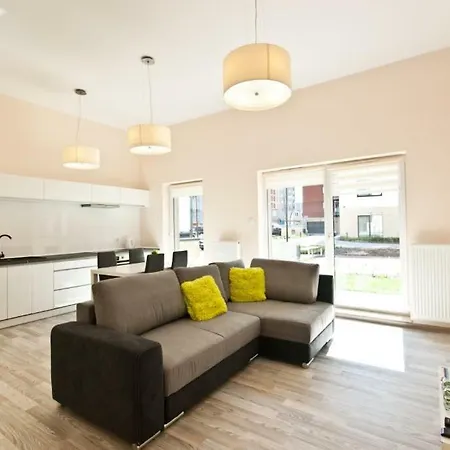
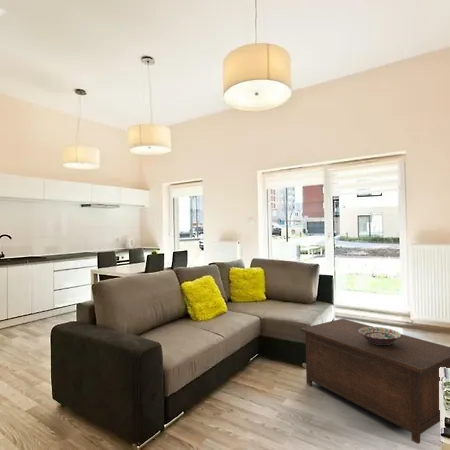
+ decorative bowl [358,326,402,345]
+ cabinet [300,318,450,445]
